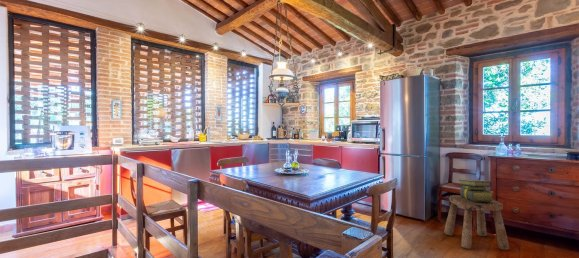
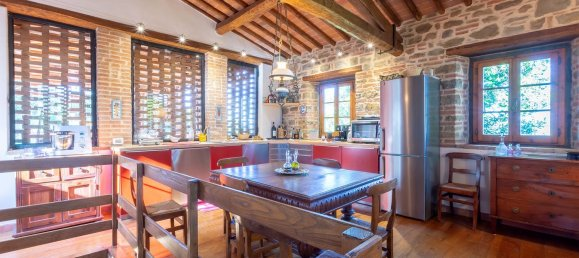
- stool [443,194,510,251]
- stack of books [458,178,494,202]
